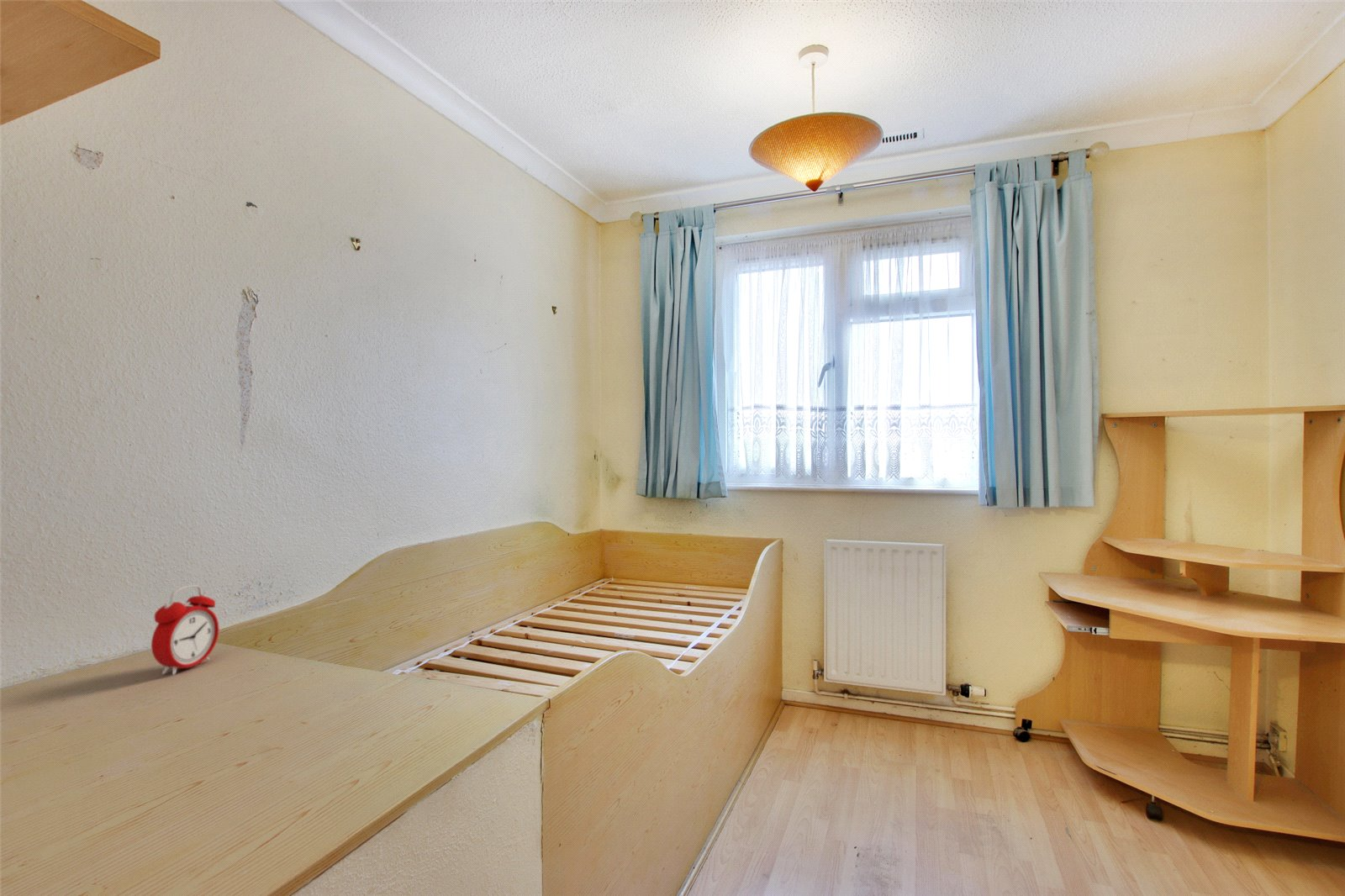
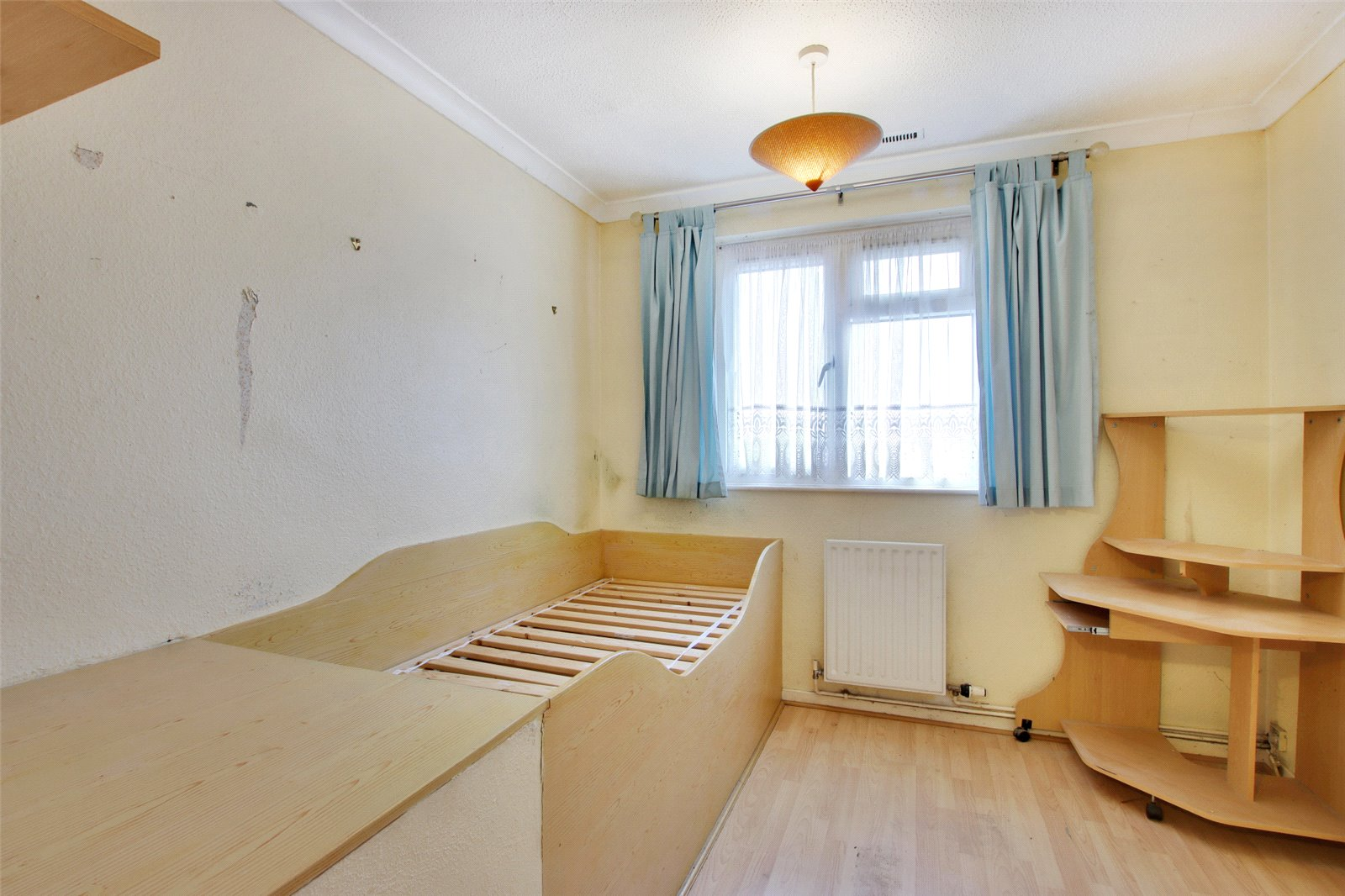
- alarm clock [150,584,220,676]
